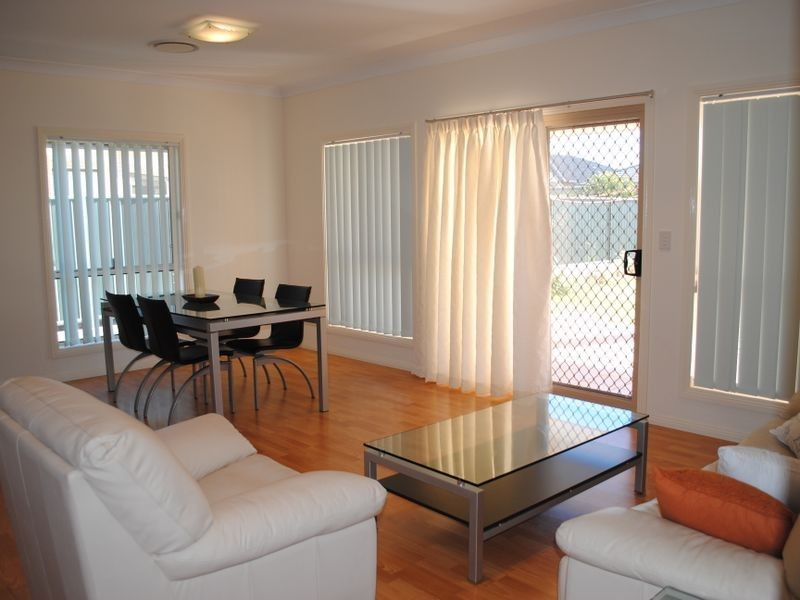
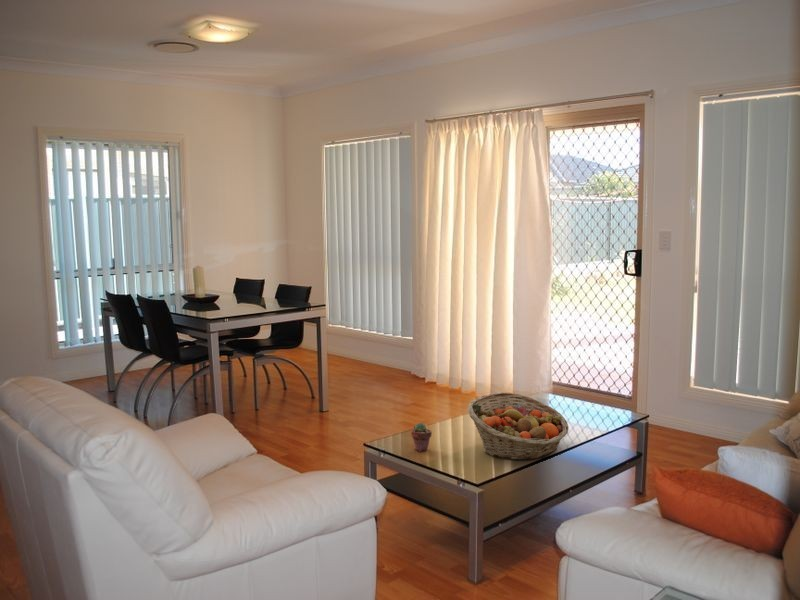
+ fruit basket [467,391,570,461]
+ potted succulent [410,422,433,452]
